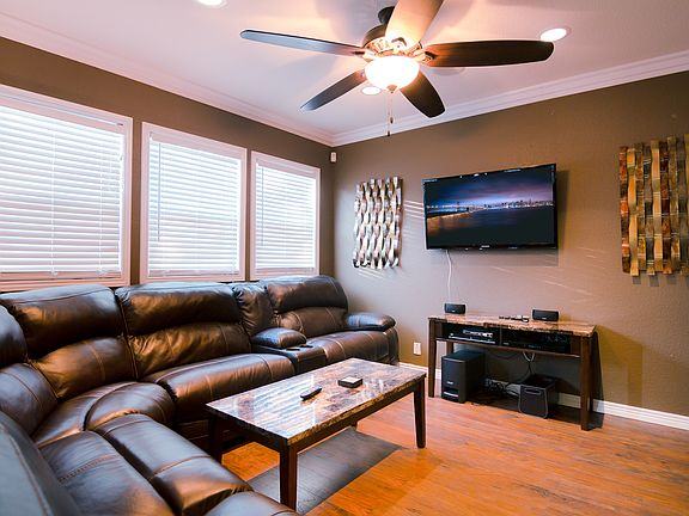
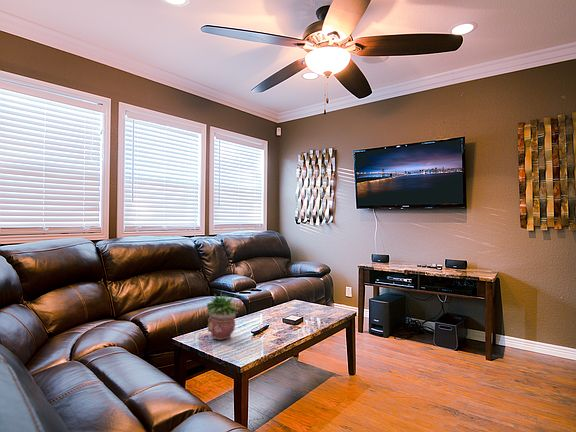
+ potted plant [206,291,242,341]
